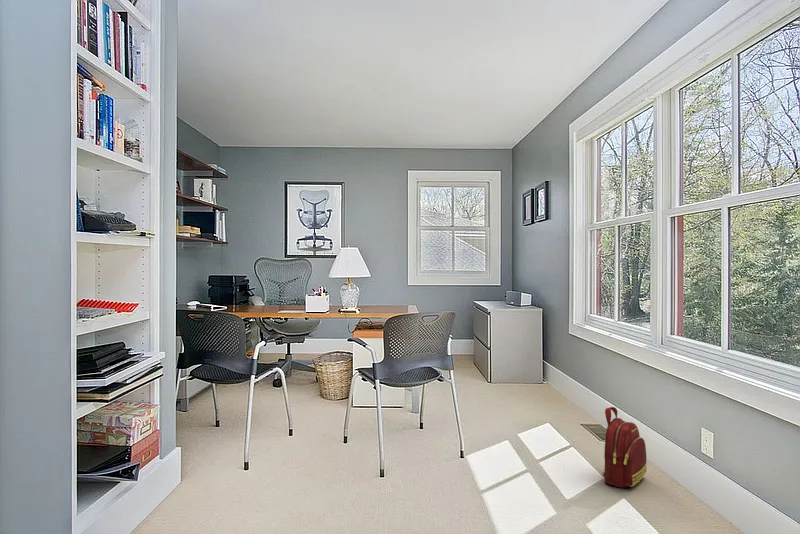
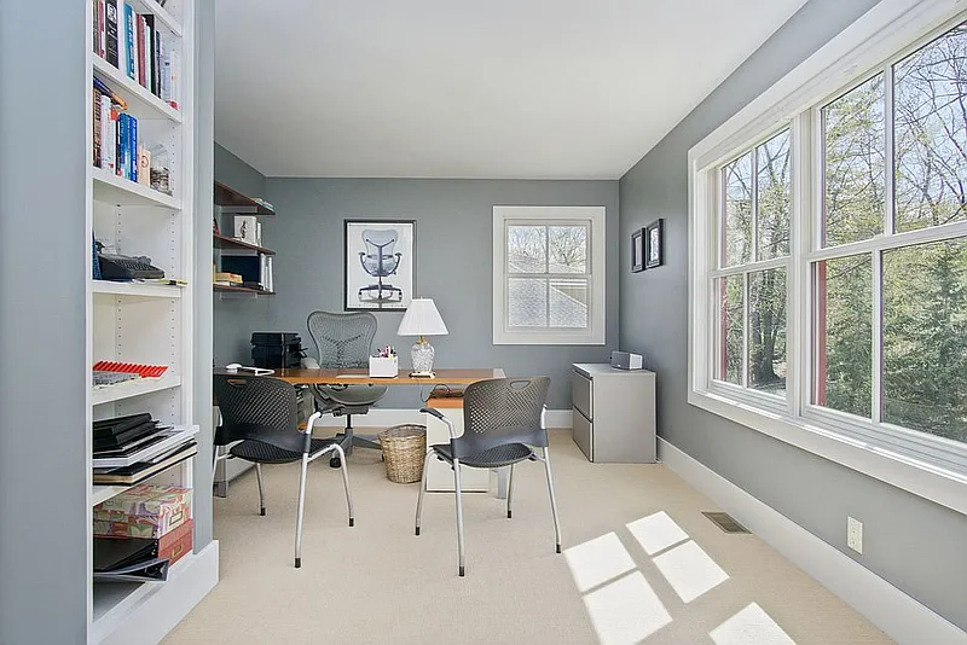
- backpack [601,406,648,490]
